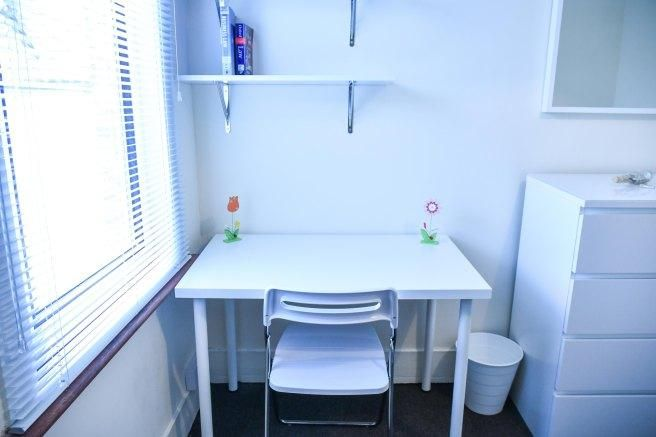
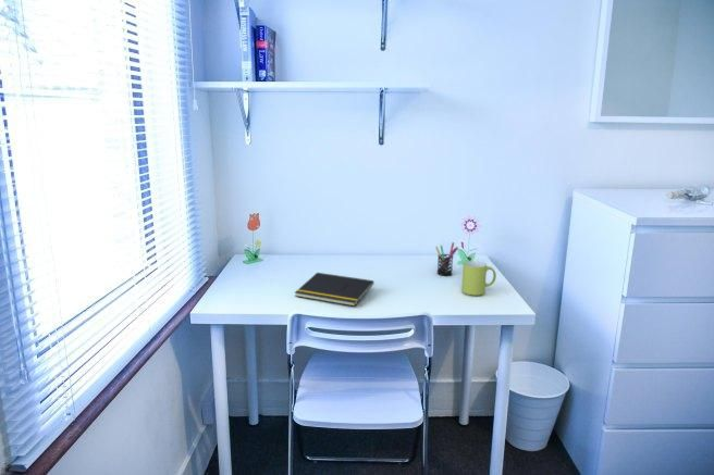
+ mug [460,261,497,297]
+ pen holder [434,241,459,276]
+ notepad [294,272,374,308]
